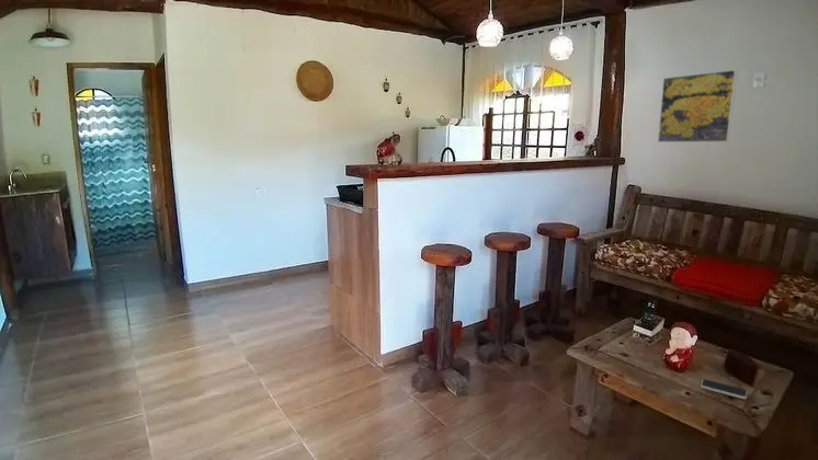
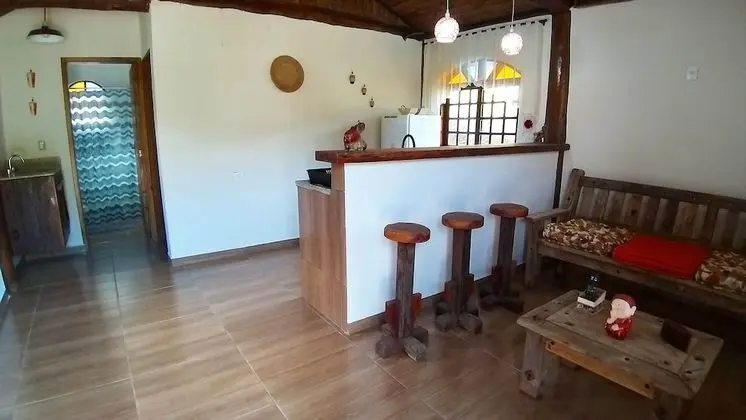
- smartphone [700,378,748,400]
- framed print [657,69,738,143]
